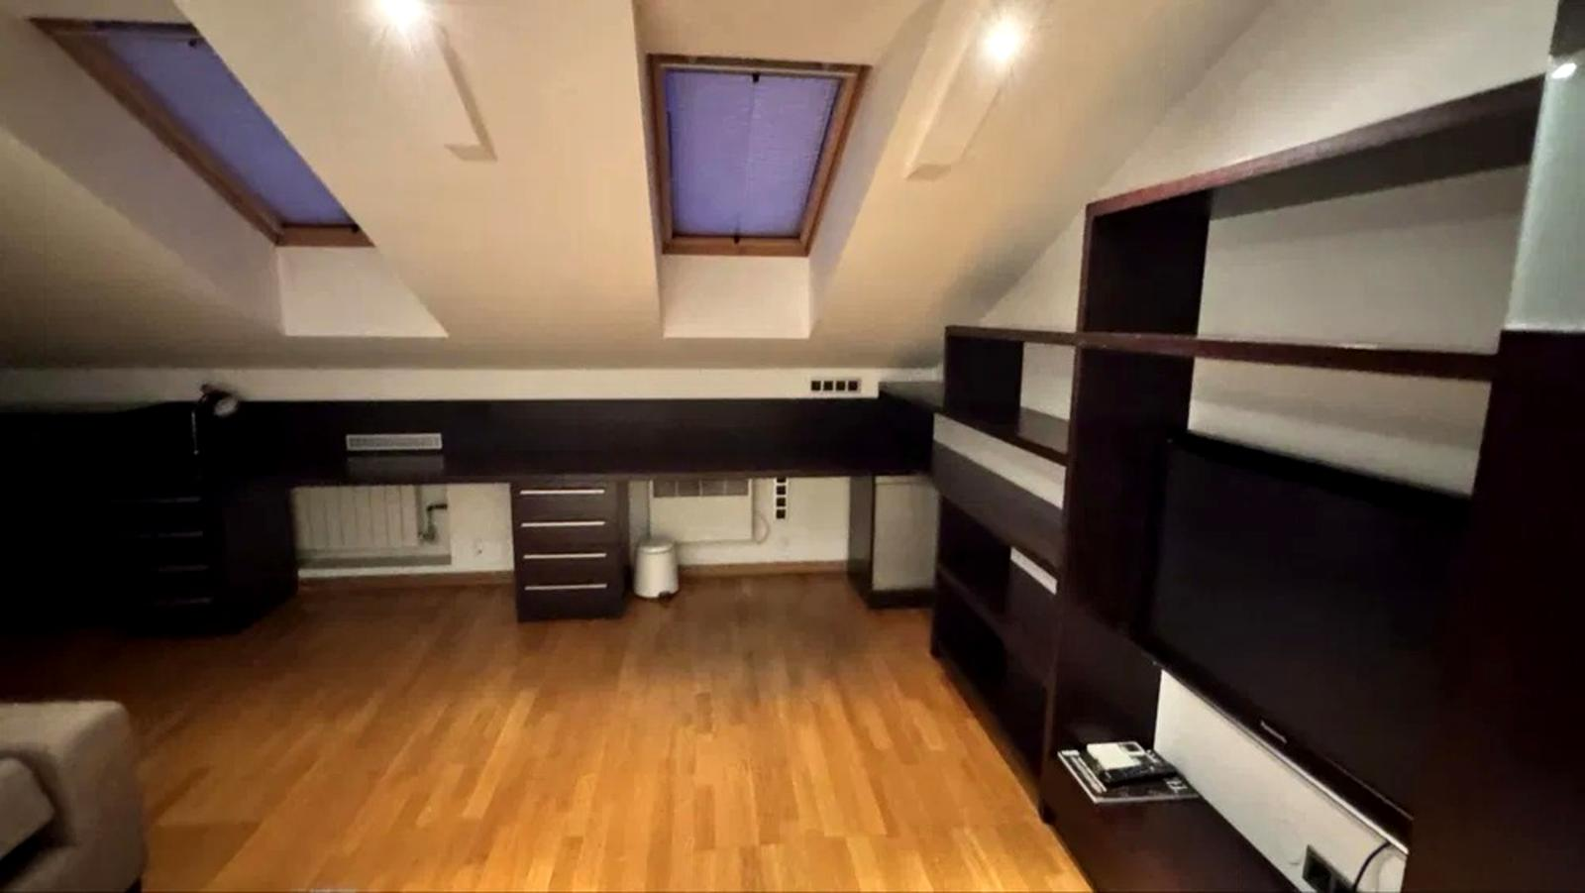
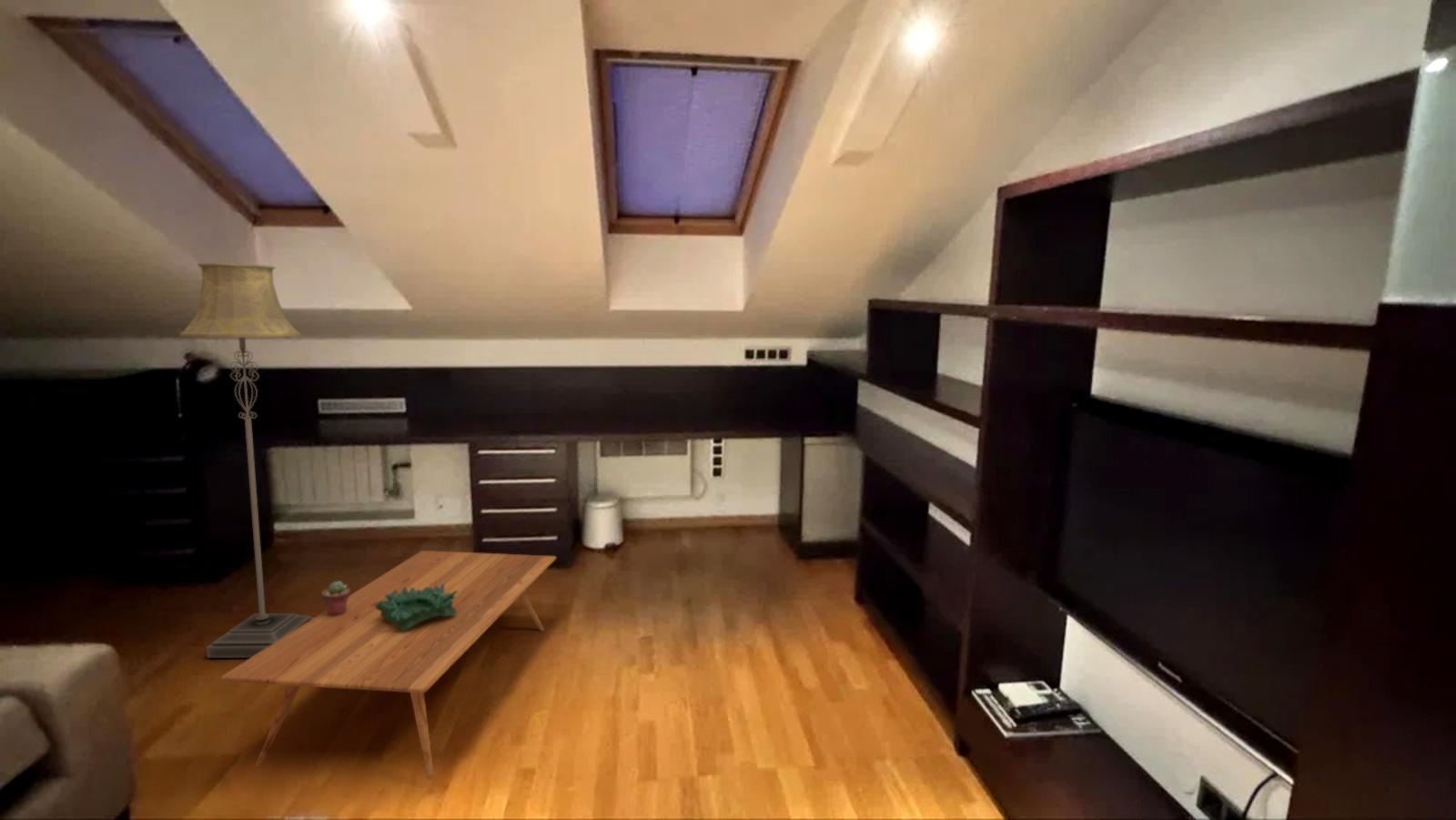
+ potted succulent [321,580,351,616]
+ coffee table [219,550,557,781]
+ floor lamp [179,262,314,659]
+ decorative bowl [375,583,457,632]
